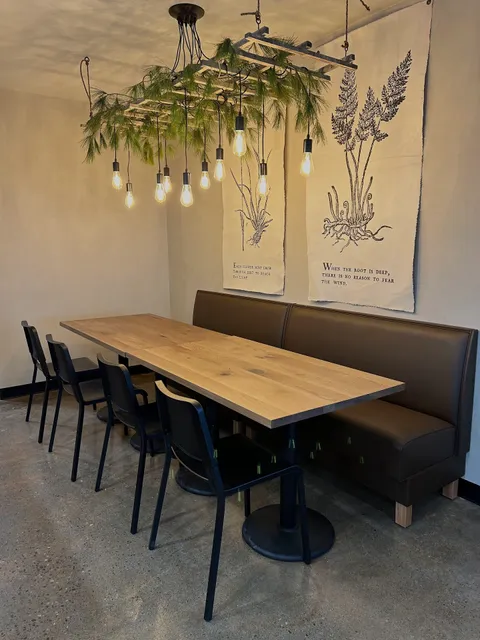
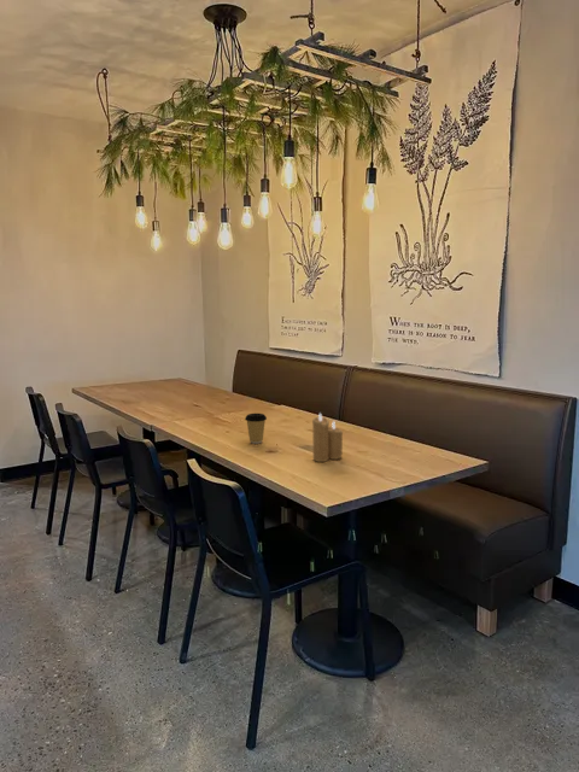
+ coffee cup [244,413,268,445]
+ candle [311,411,344,463]
